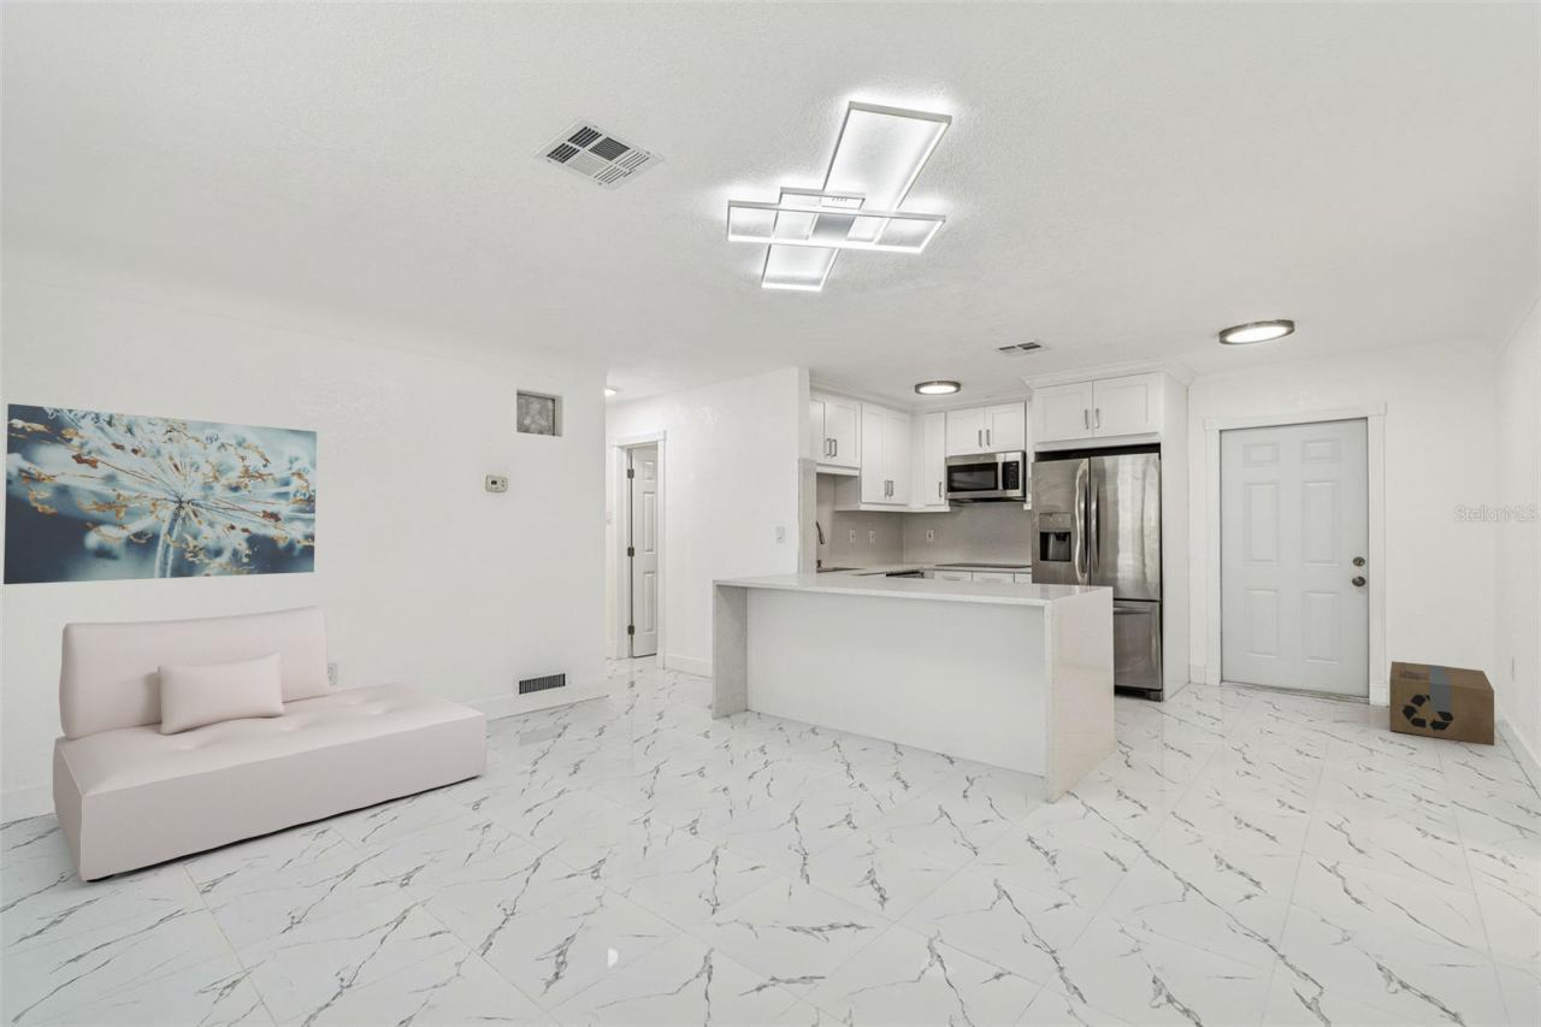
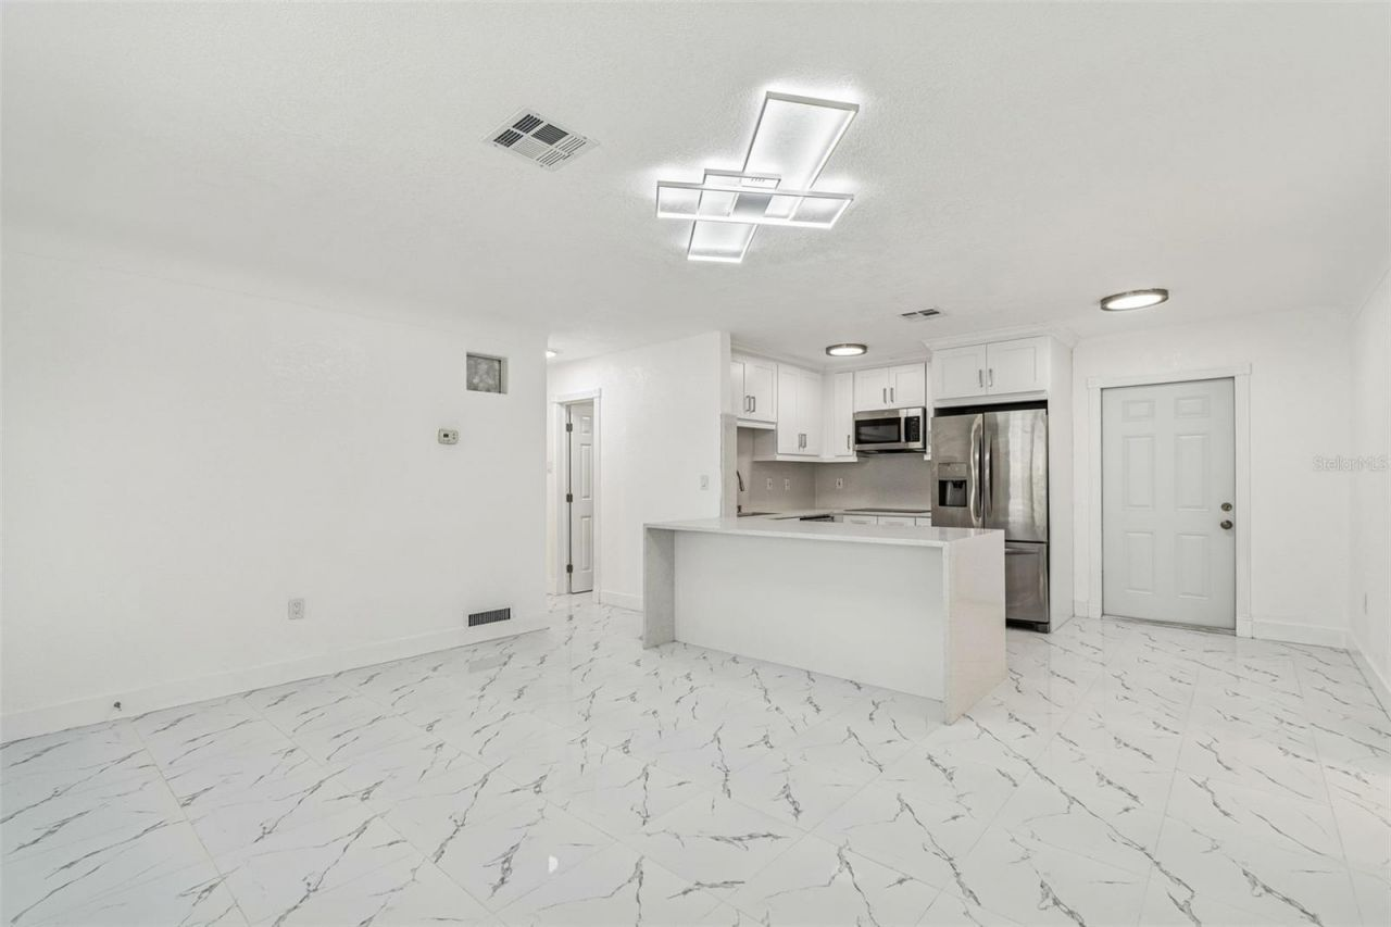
- cardboard box [1388,660,1495,746]
- sofa [52,604,488,884]
- wall art [2,402,318,585]
